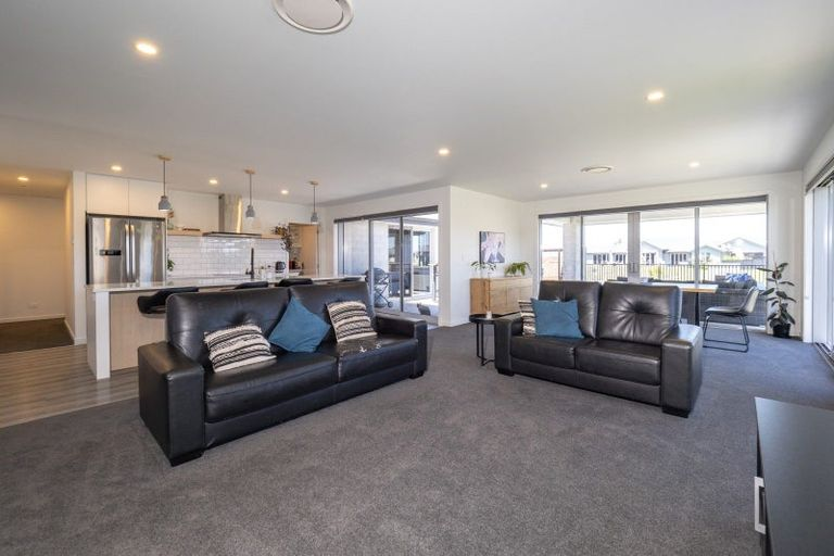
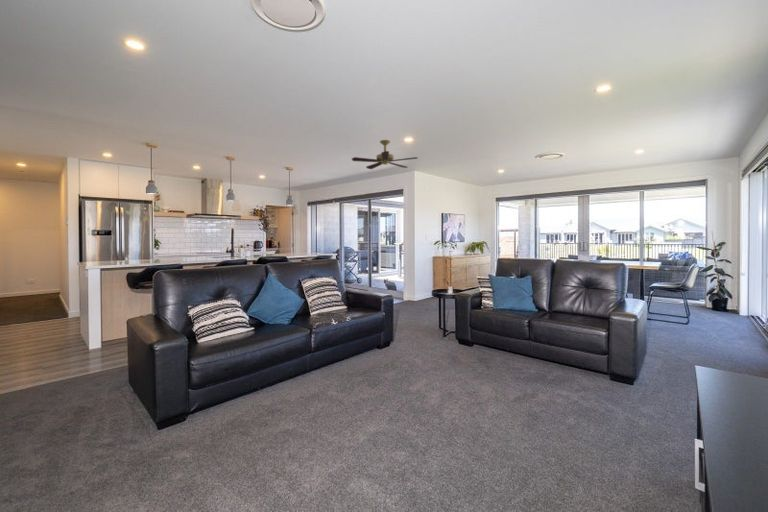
+ ceiling fan [351,139,419,170]
